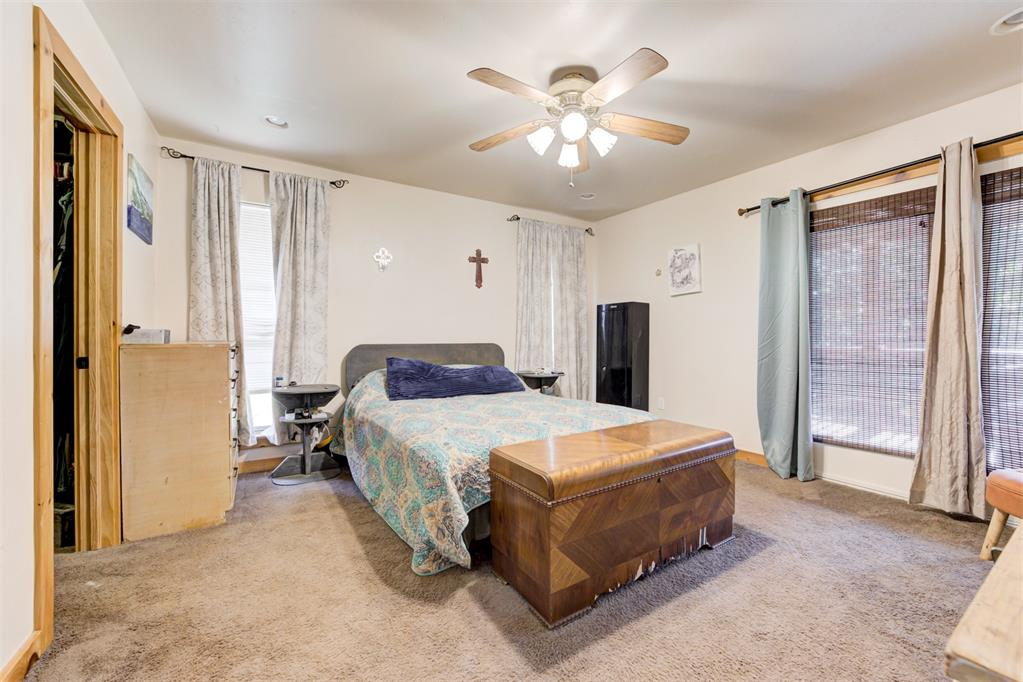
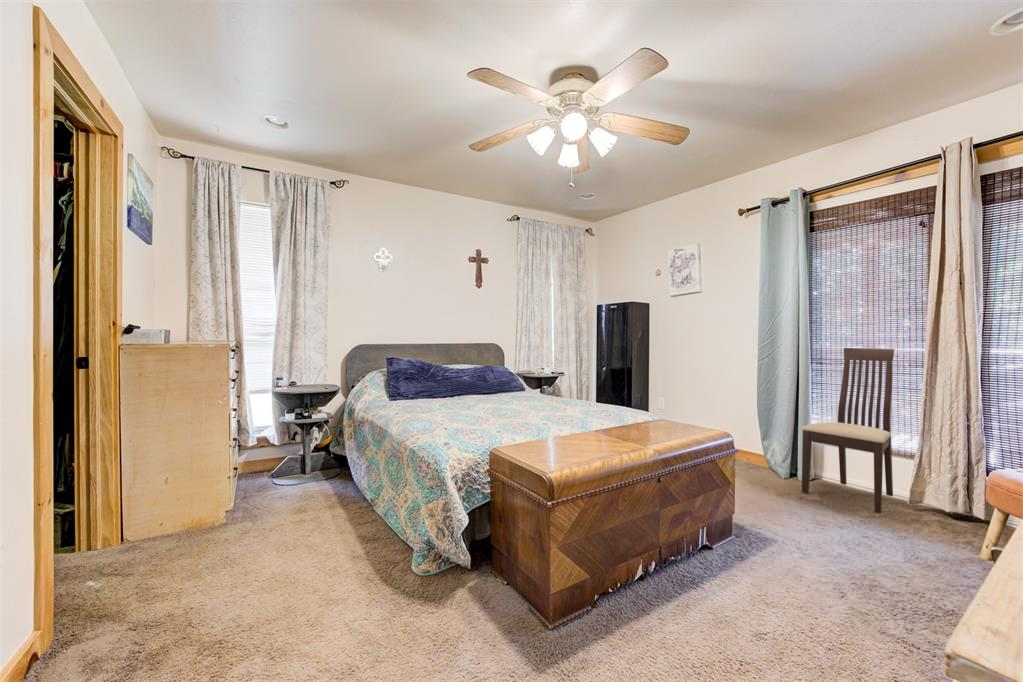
+ chair [801,347,895,514]
